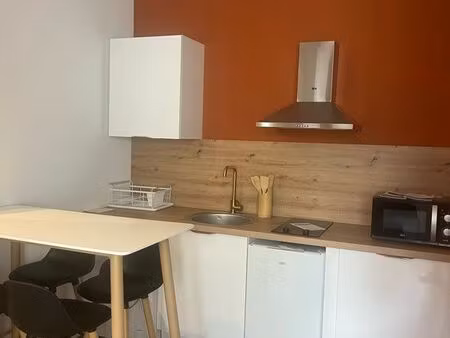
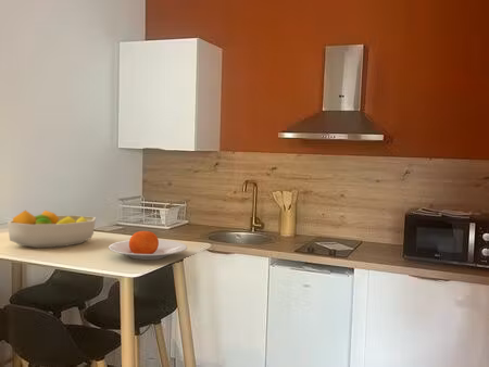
+ fruit bowl [7,210,97,249]
+ plate [108,230,188,261]
